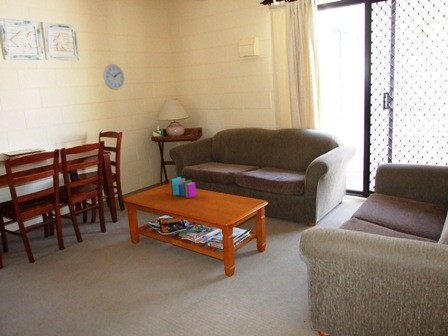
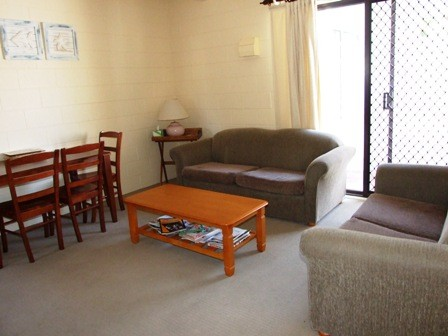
- book [168,176,197,199]
- wall clock [102,63,125,91]
